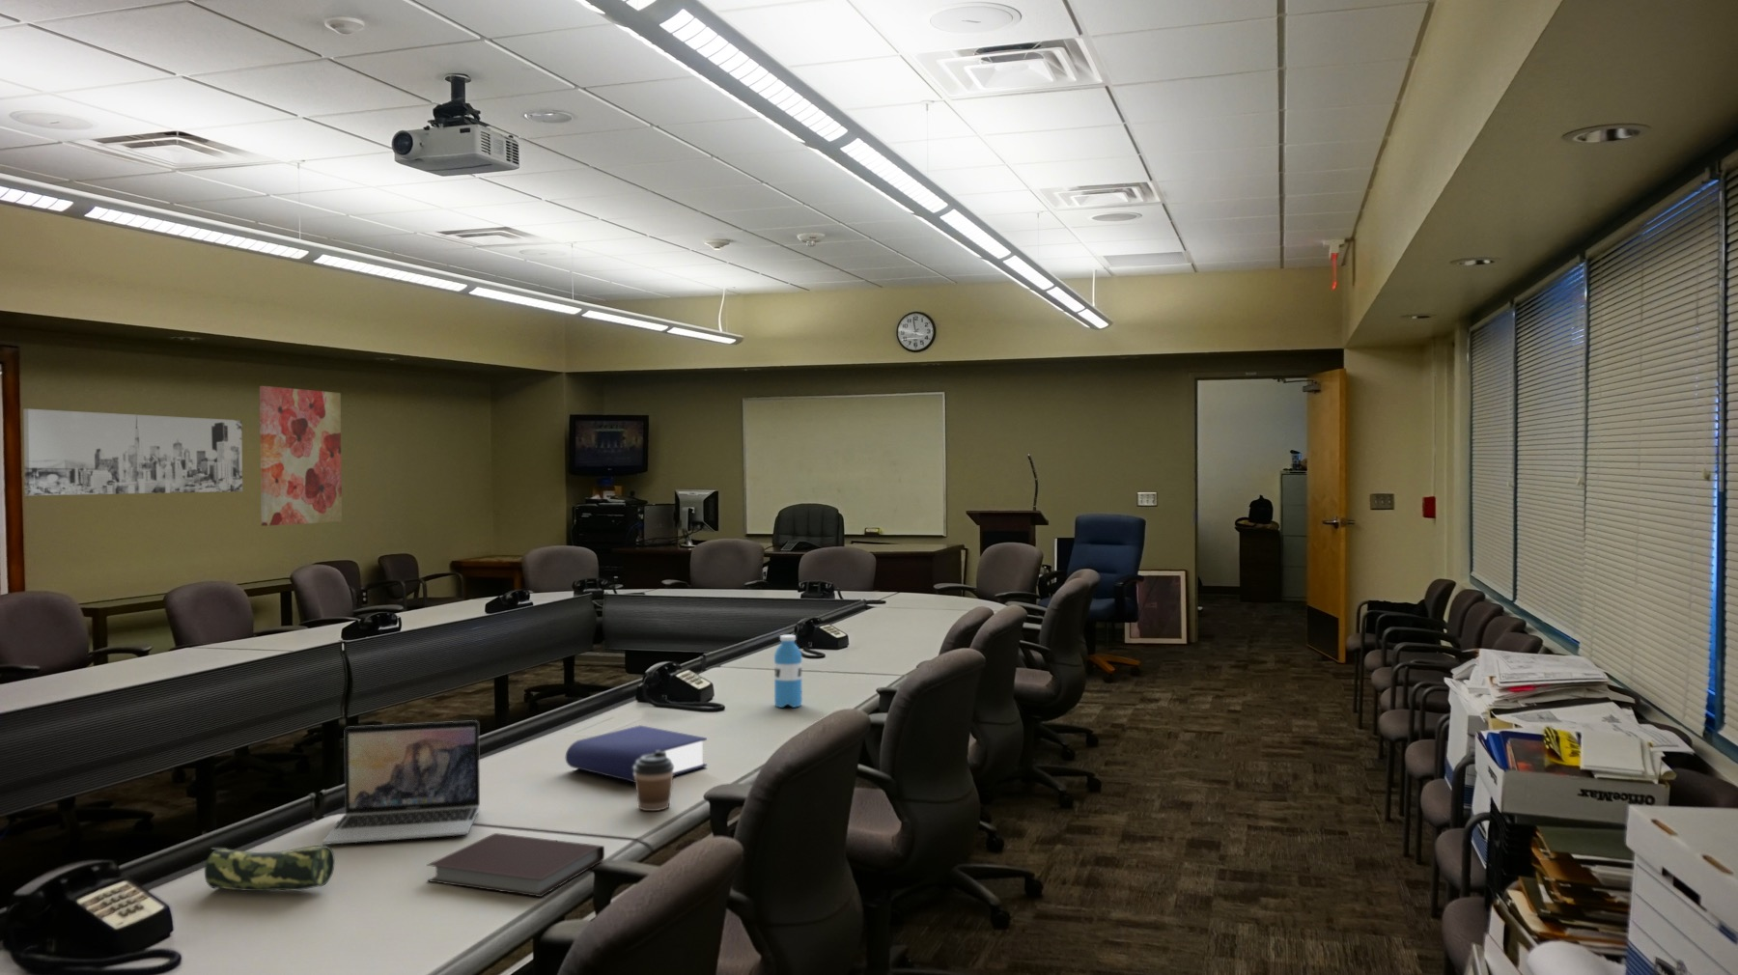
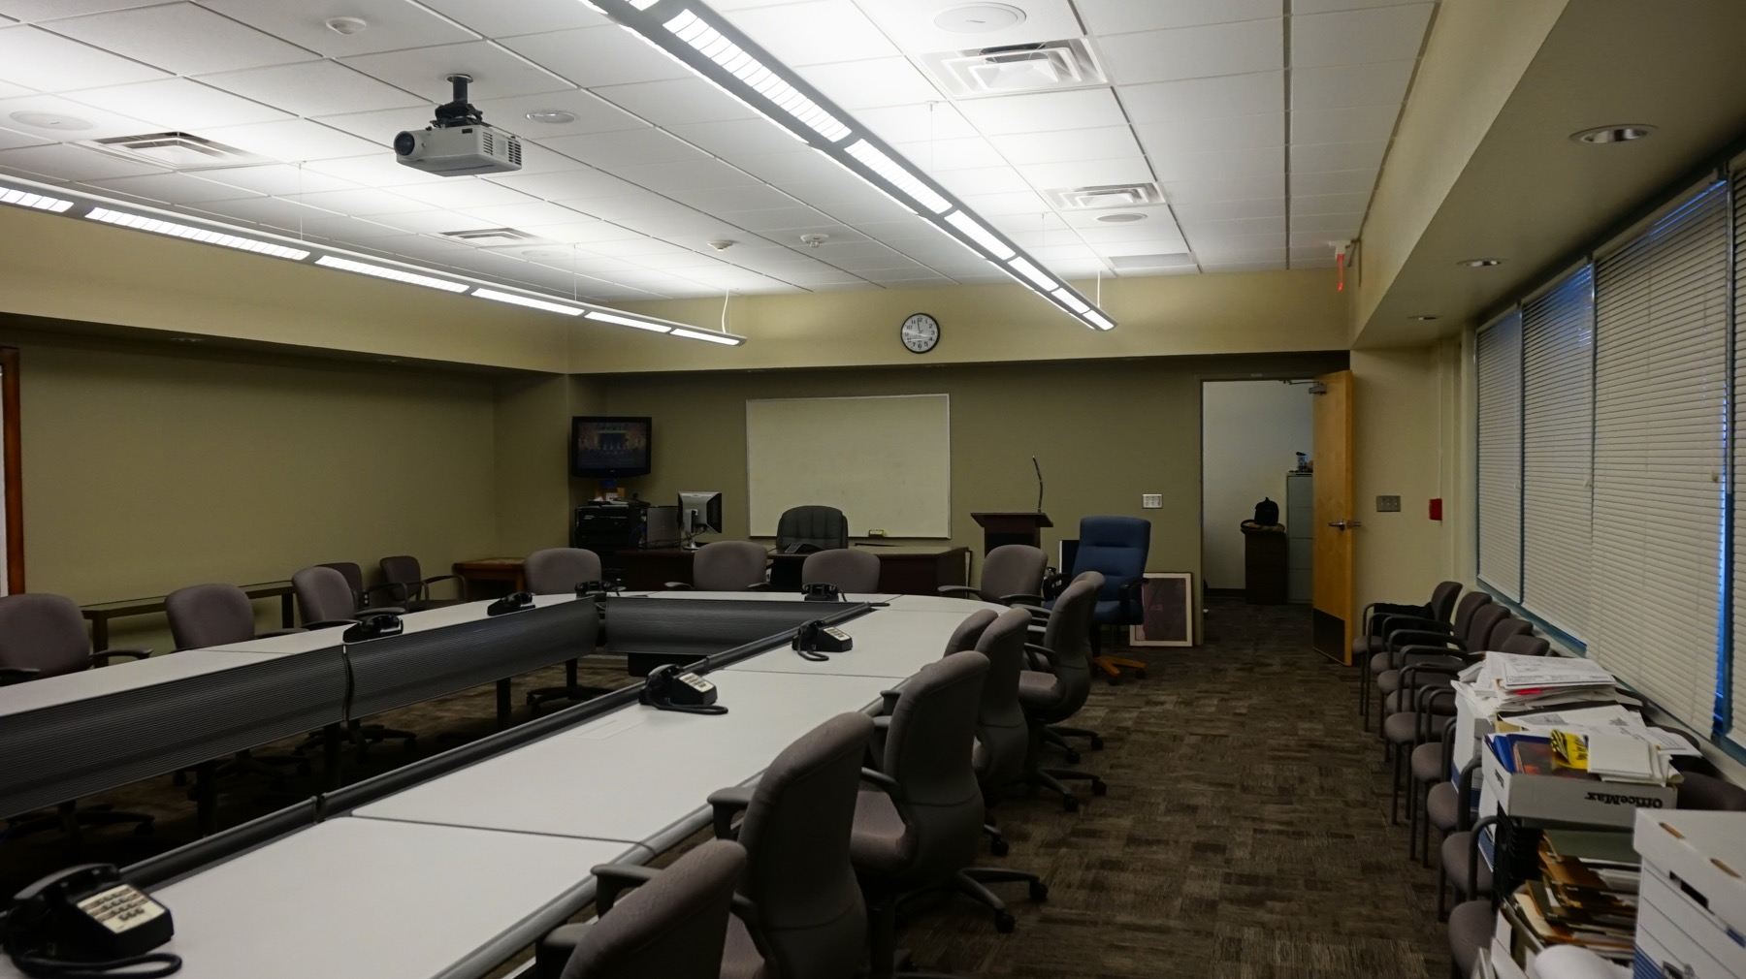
- water bottle [774,634,803,709]
- pencil case [204,845,335,891]
- book [565,724,708,783]
- wall art [23,408,244,496]
- wall art [259,385,343,527]
- coffee cup [634,751,674,812]
- laptop [321,720,481,846]
- notebook [426,832,605,897]
